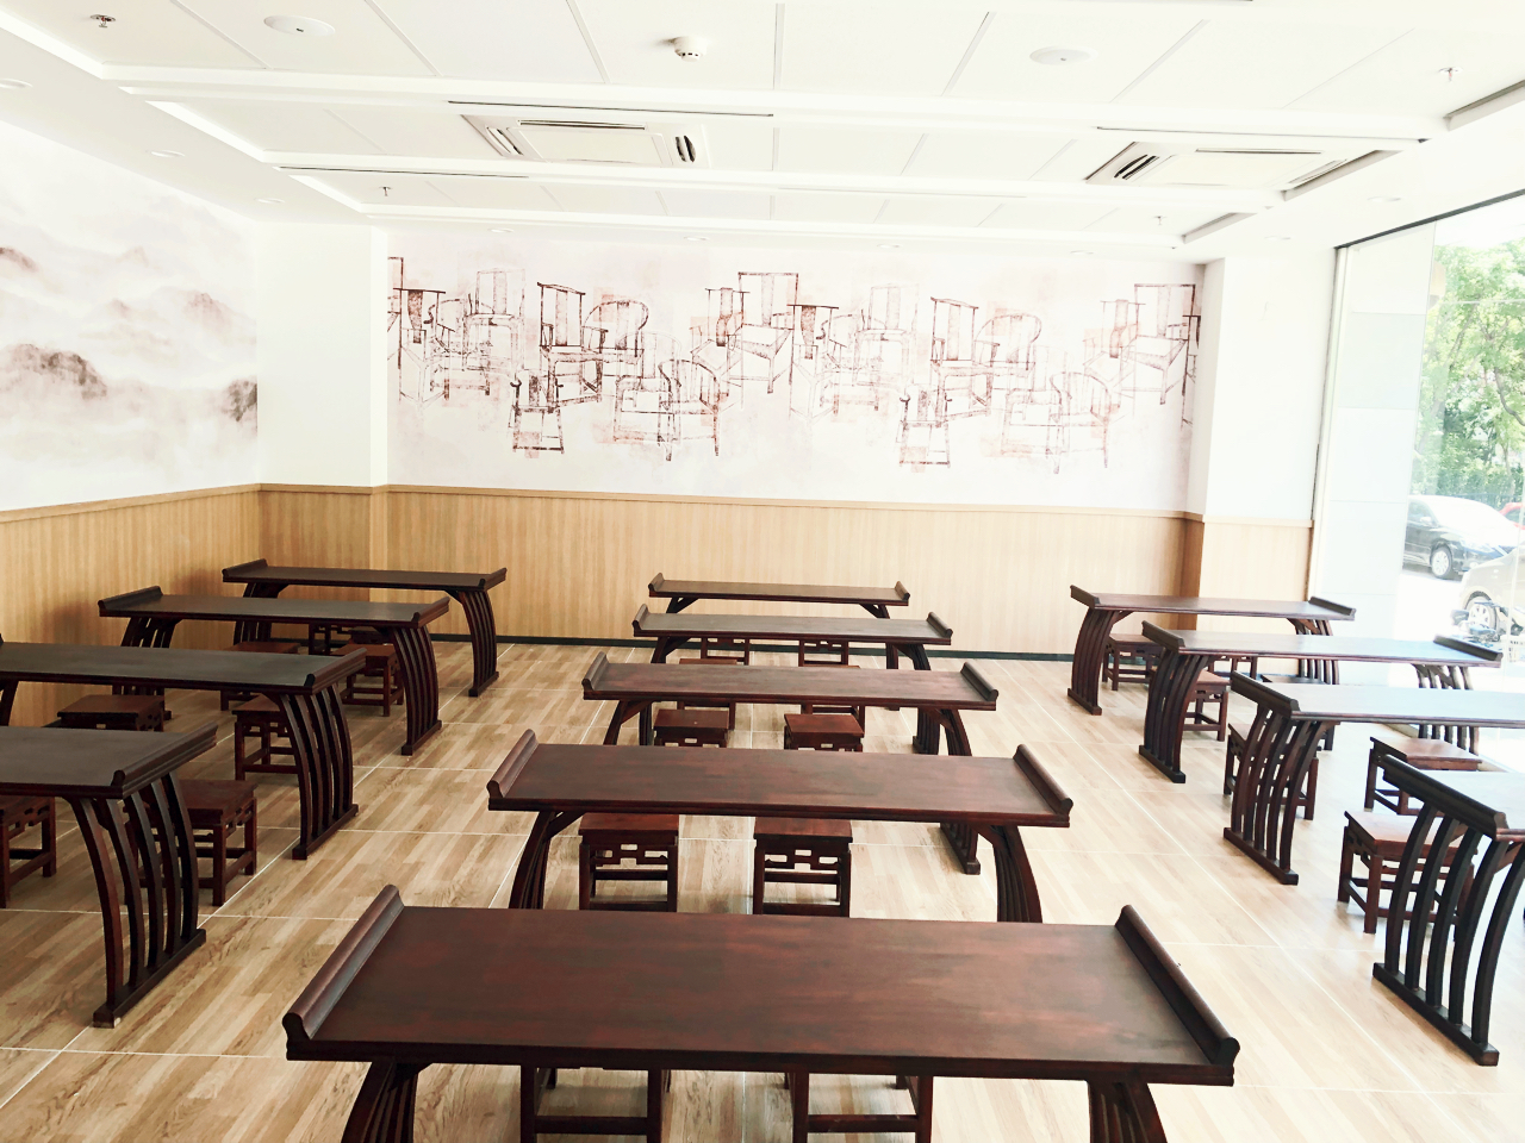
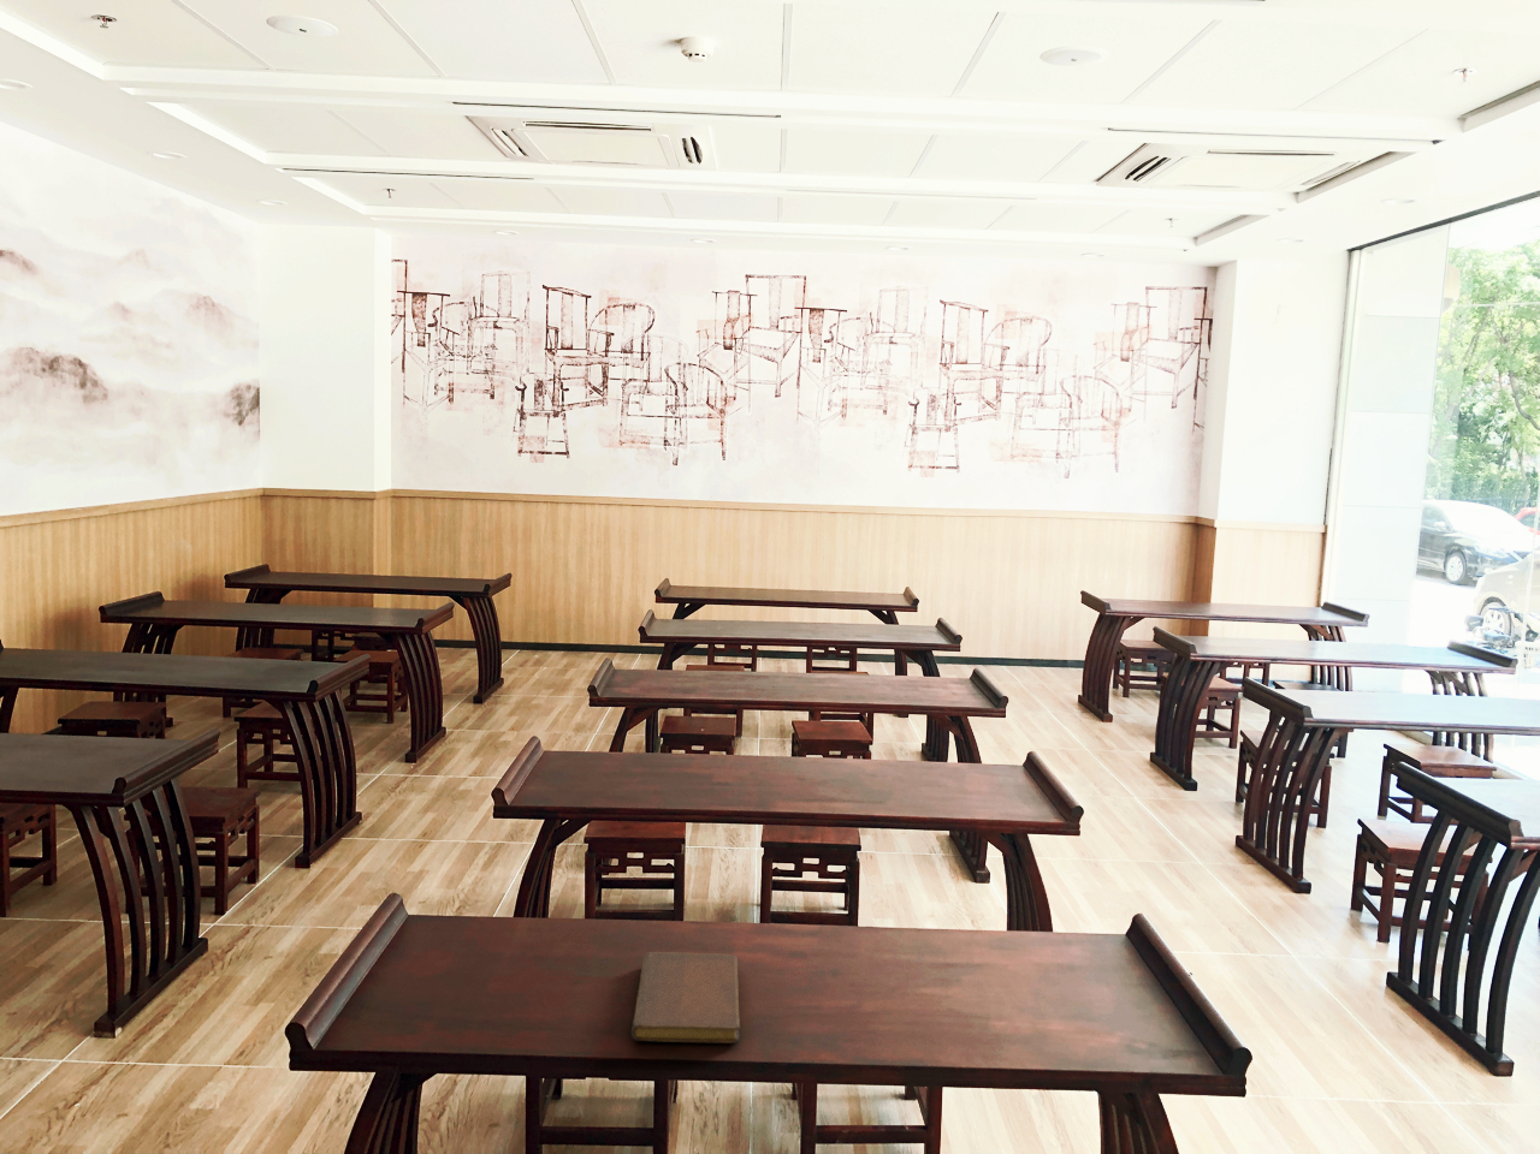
+ notebook [631,950,741,1045]
